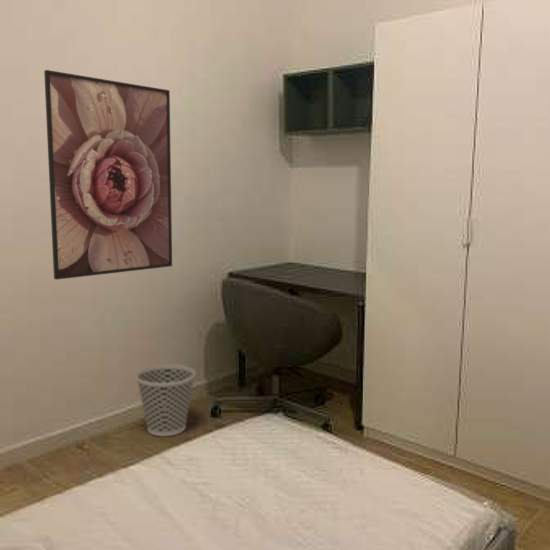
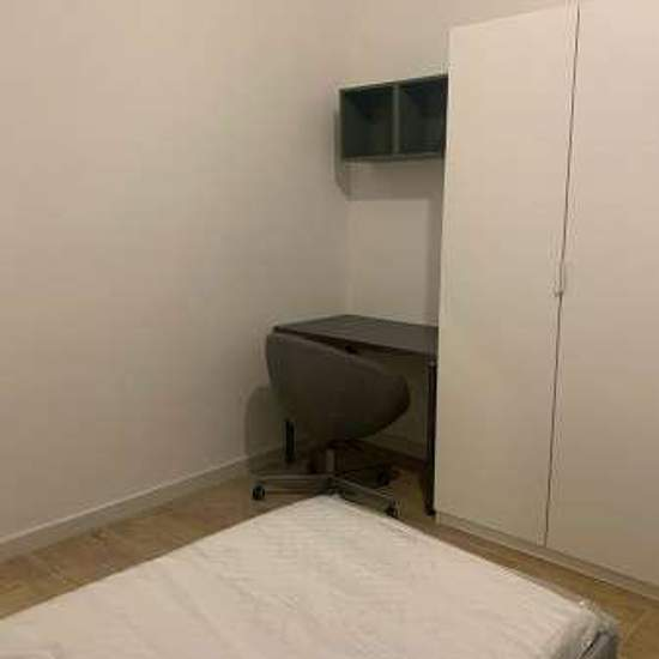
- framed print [43,69,173,281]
- wastebasket [135,364,196,437]
